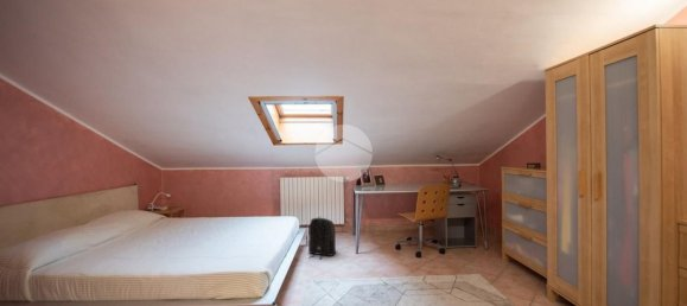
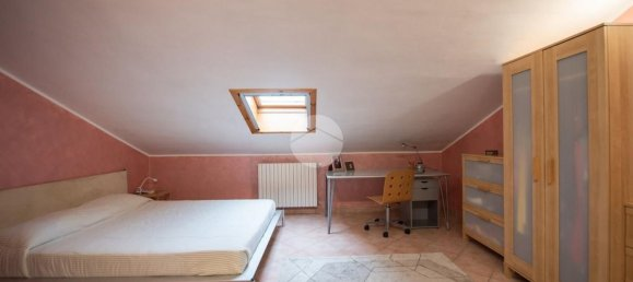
- backpack [307,217,337,260]
